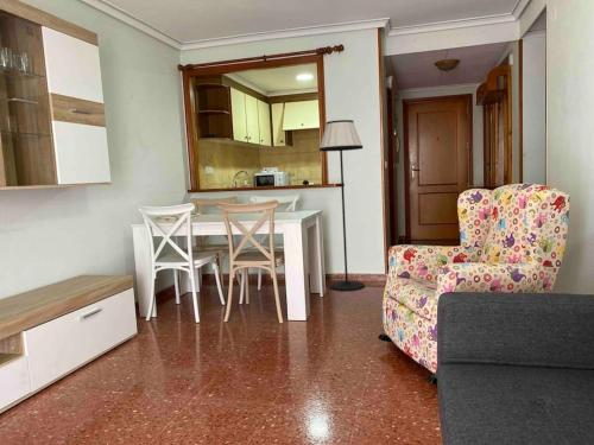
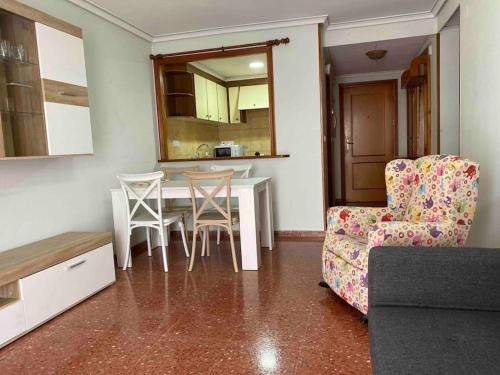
- floor lamp [318,119,366,292]
